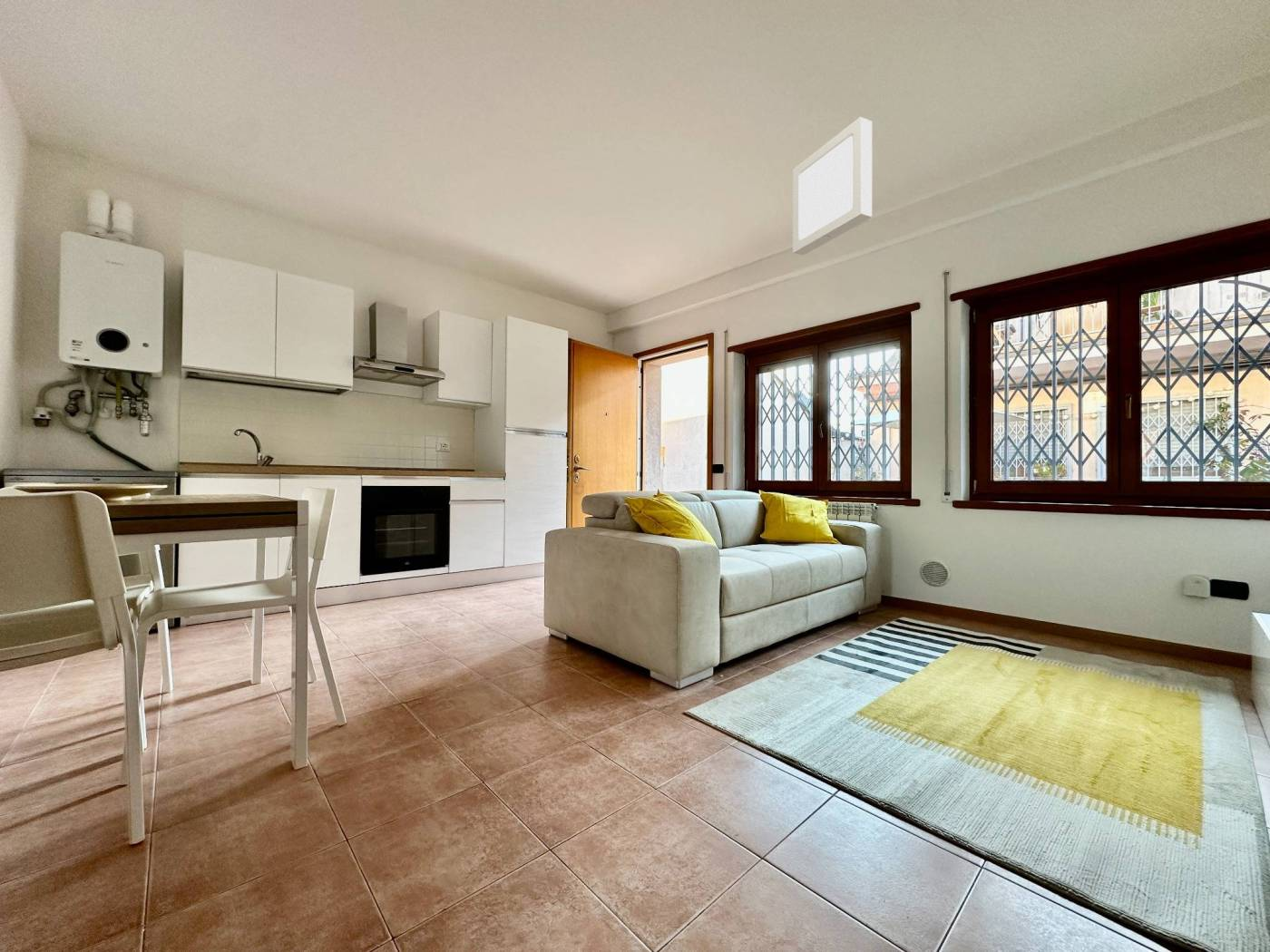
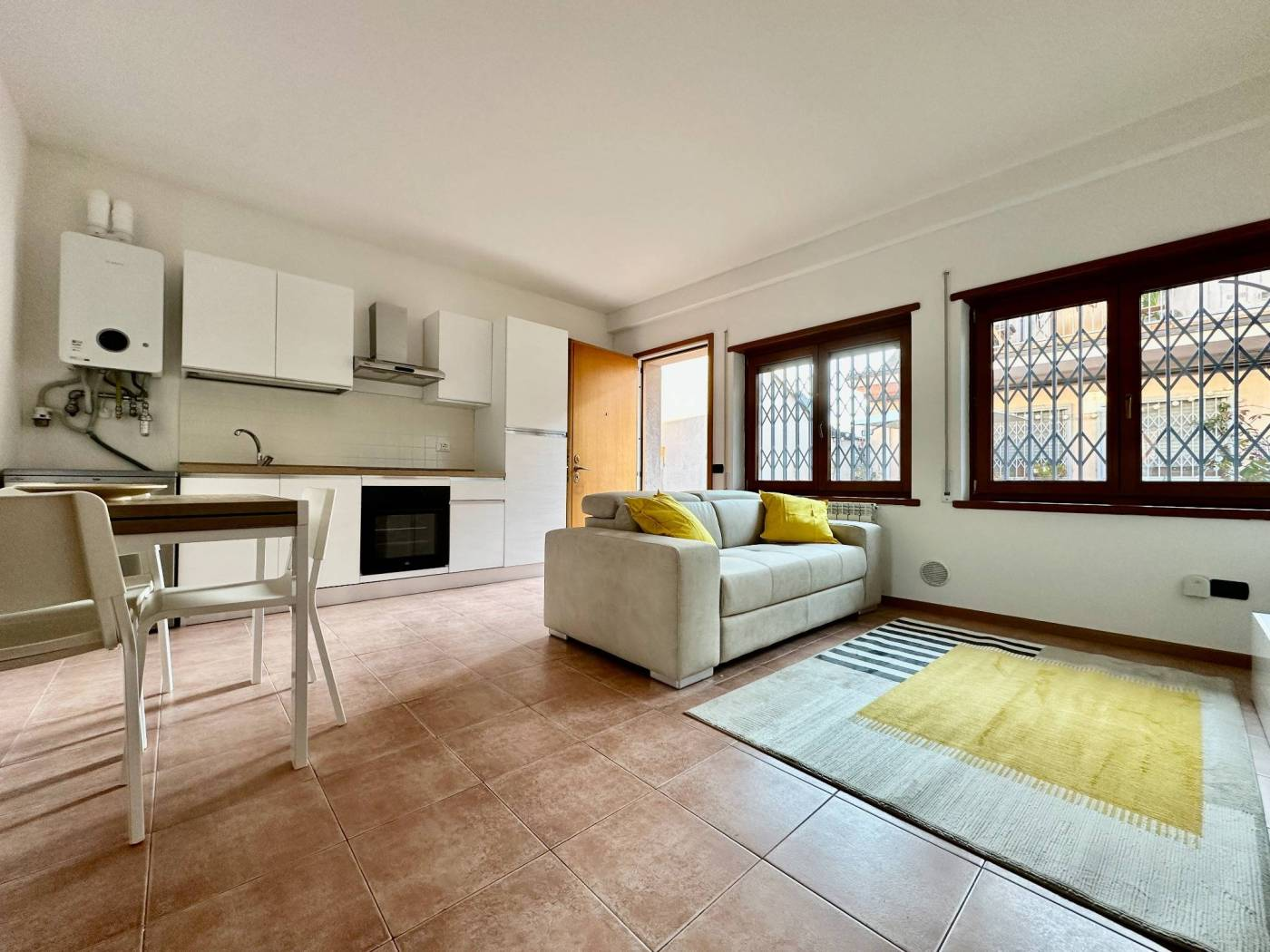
- ceiling light [792,116,873,256]
